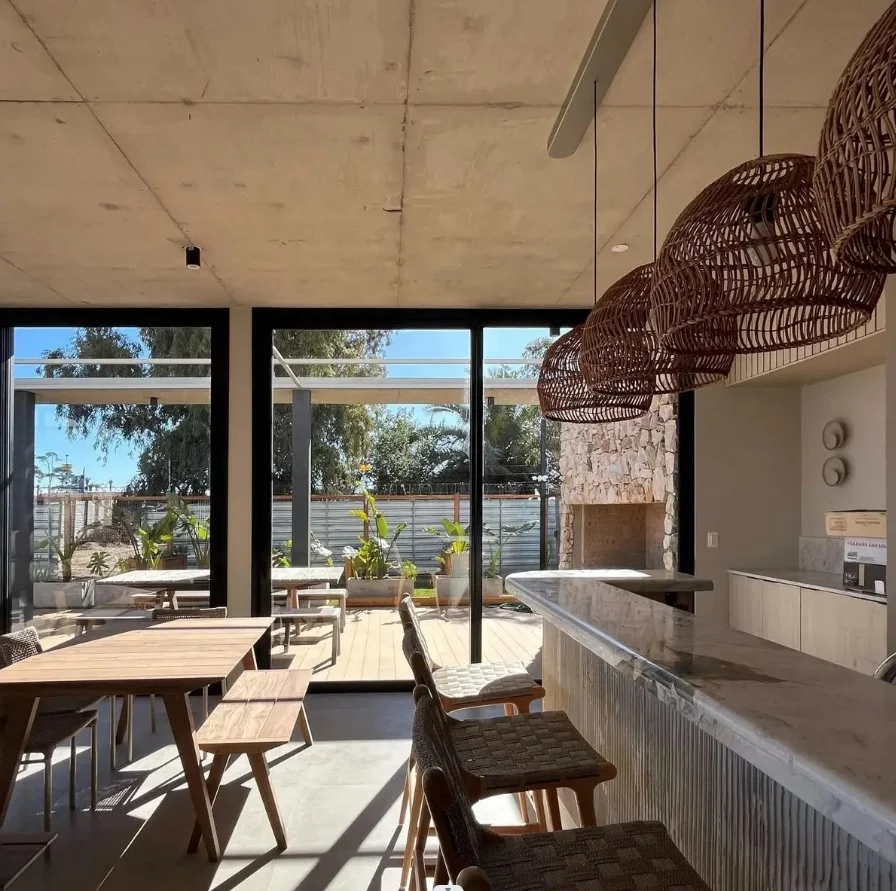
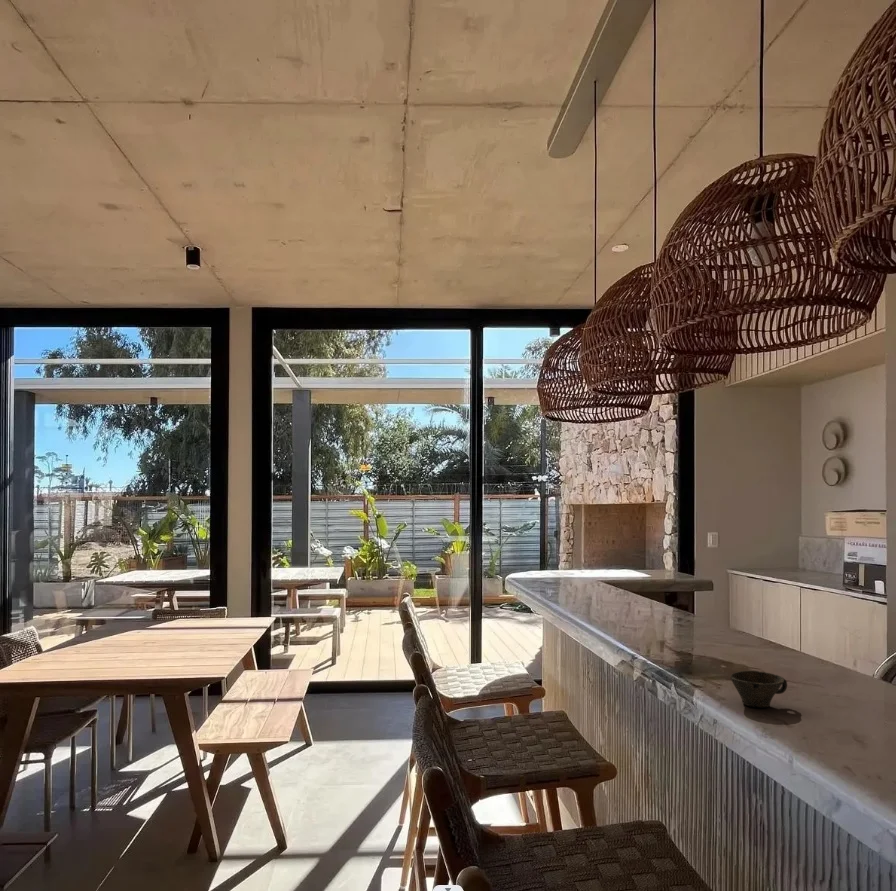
+ cup [729,670,788,709]
